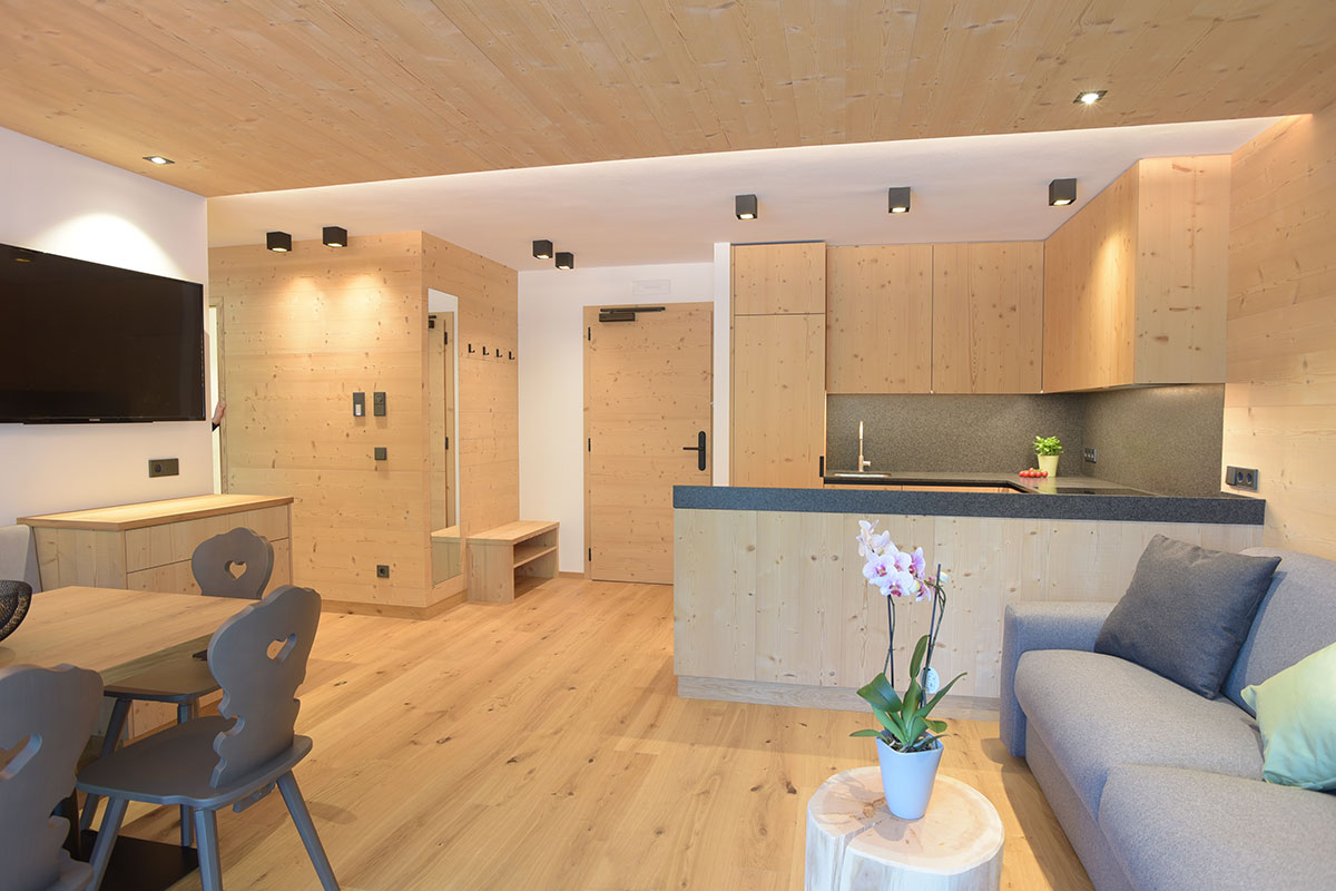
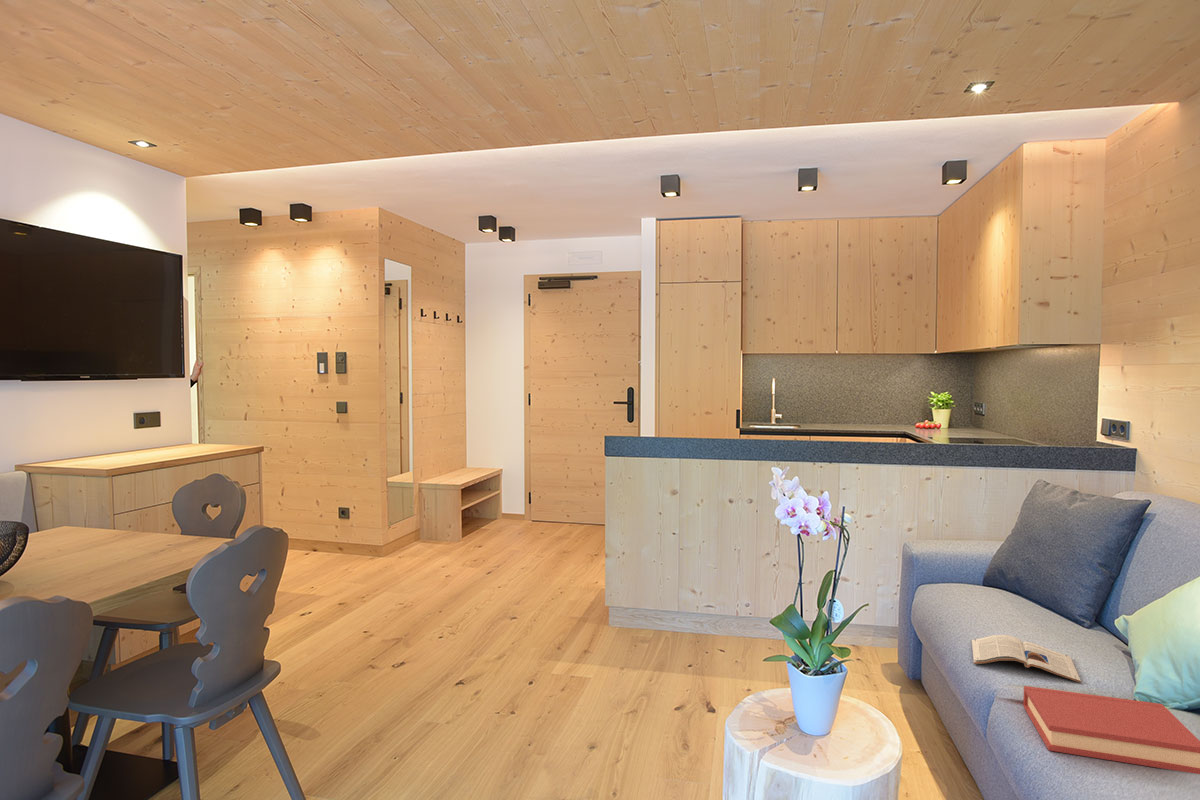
+ magazine [971,634,1082,683]
+ hardback book [1022,685,1200,775]
